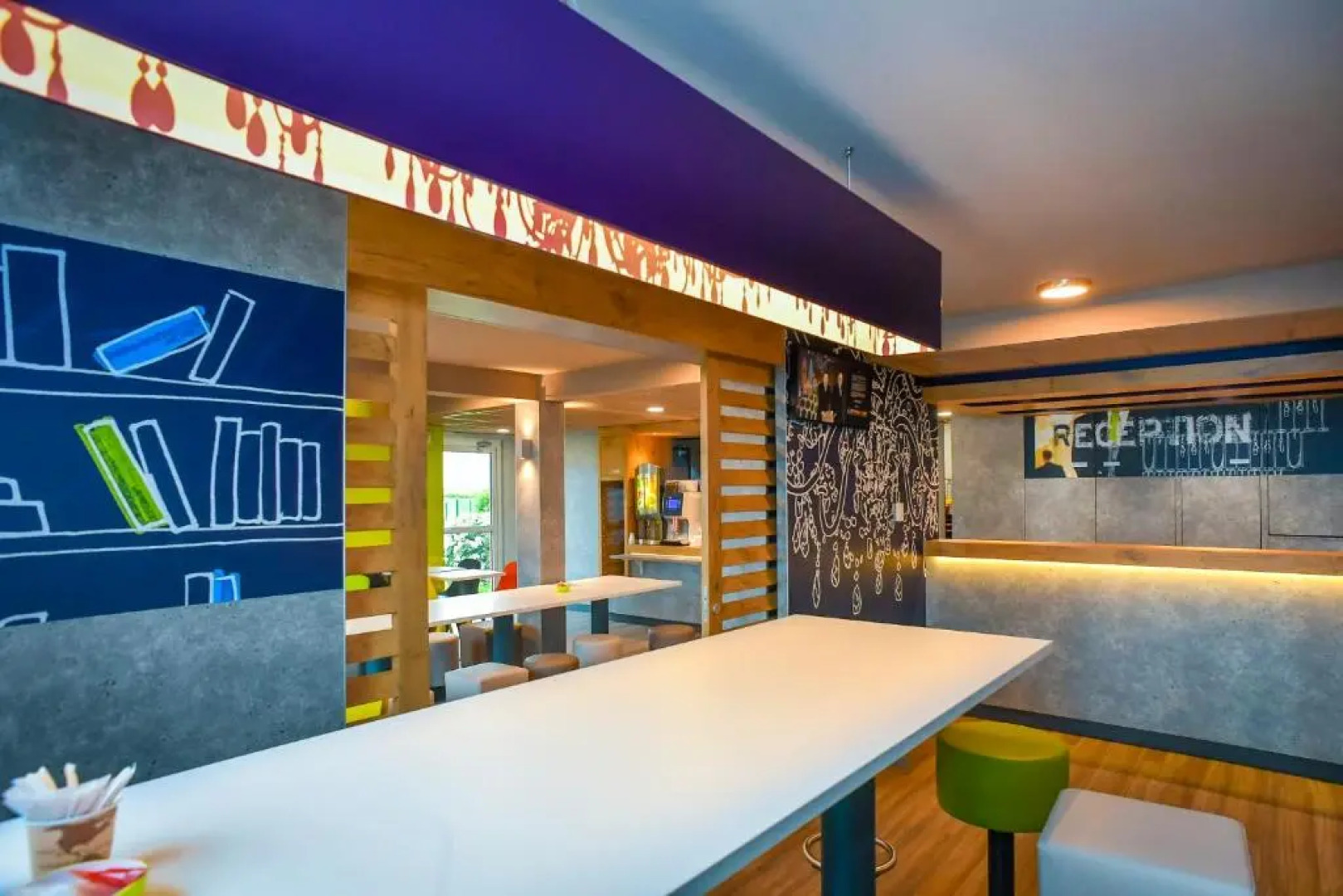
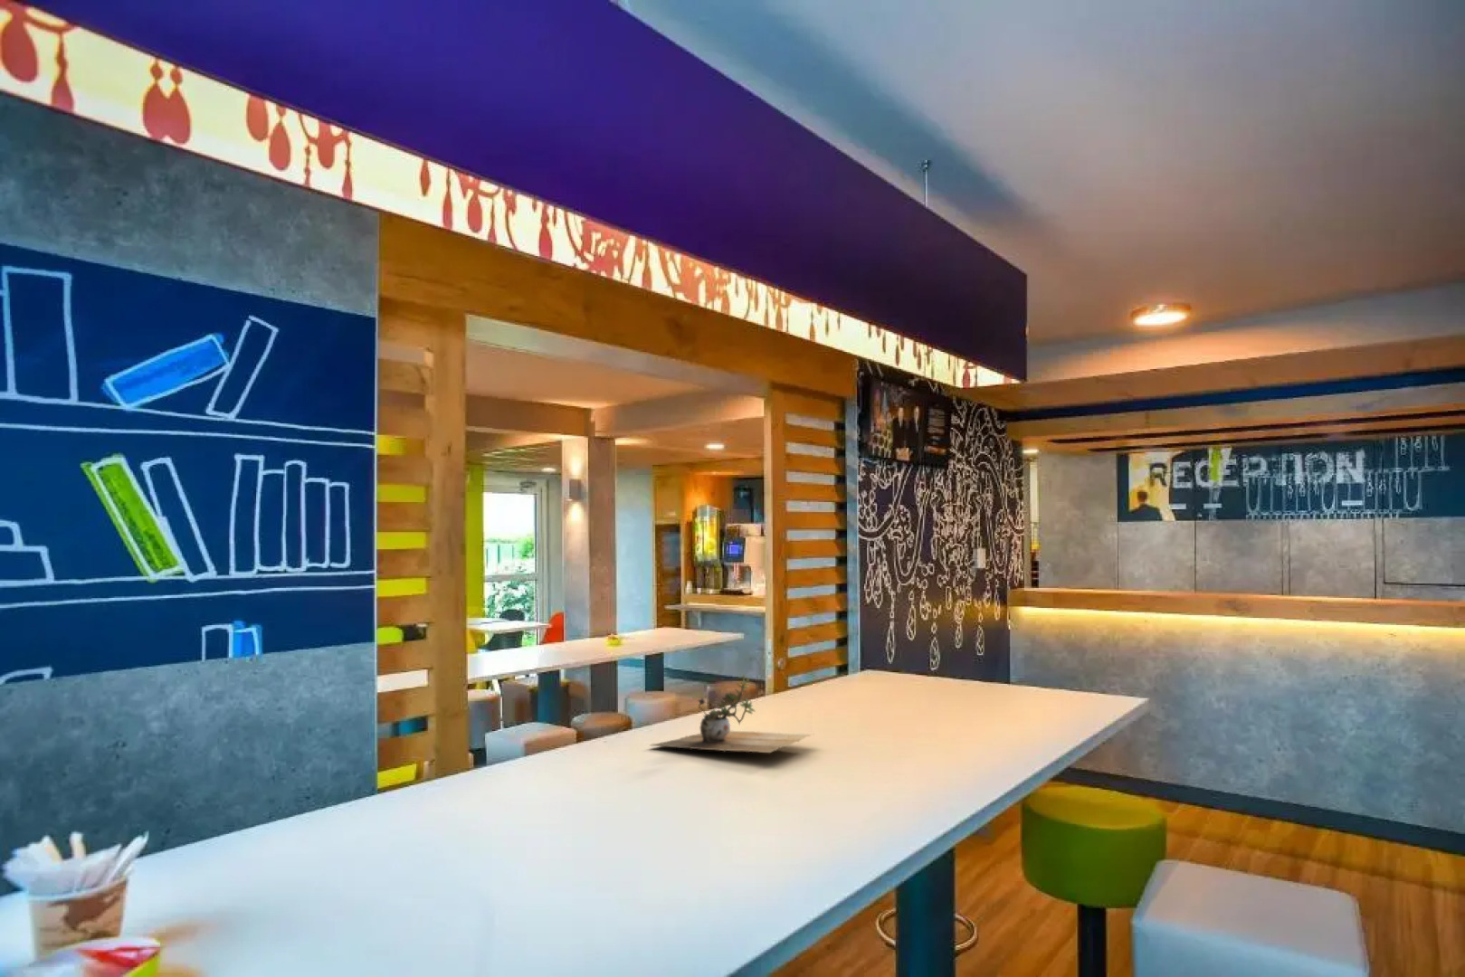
+ succulent plant [650,674,815,753]
